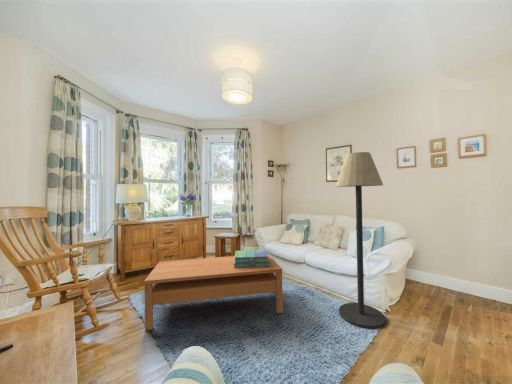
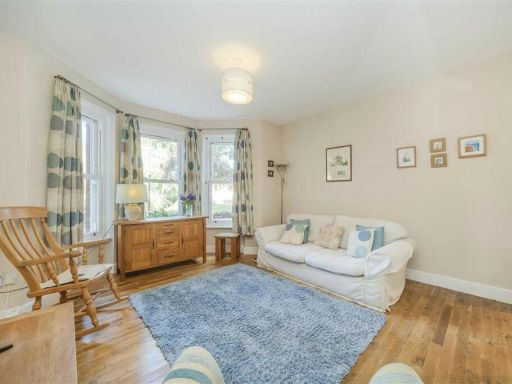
- stack of books [234,249,270,268]
- floor lamp [335,151,386,329]
- coffee table [143,253,284,331]
